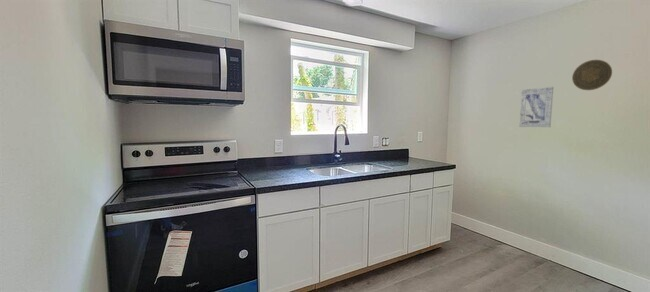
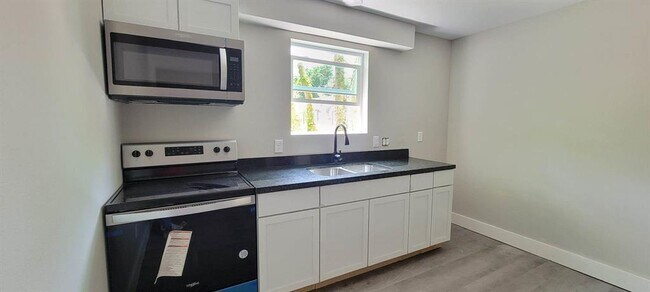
- decorative plate [571,59,613,91]
- wall art [518,86,554,128]
